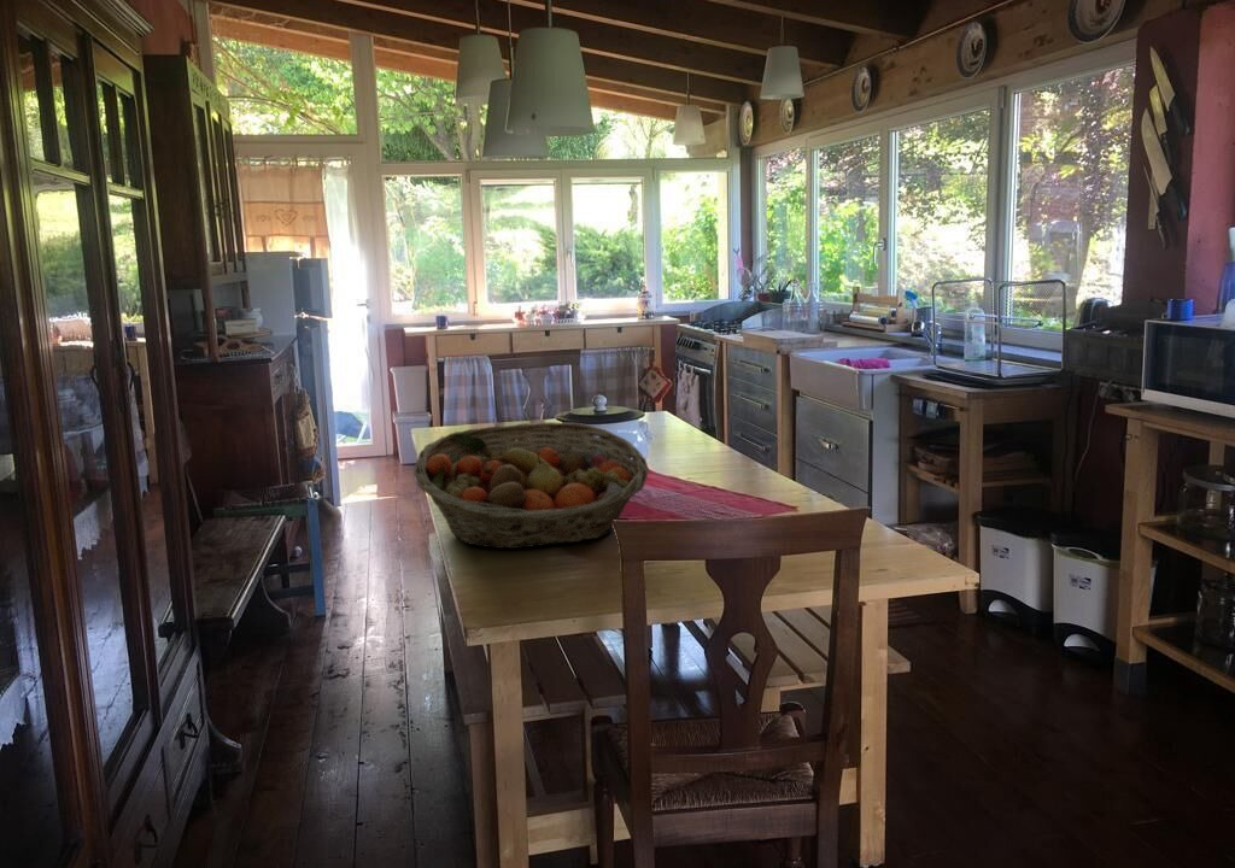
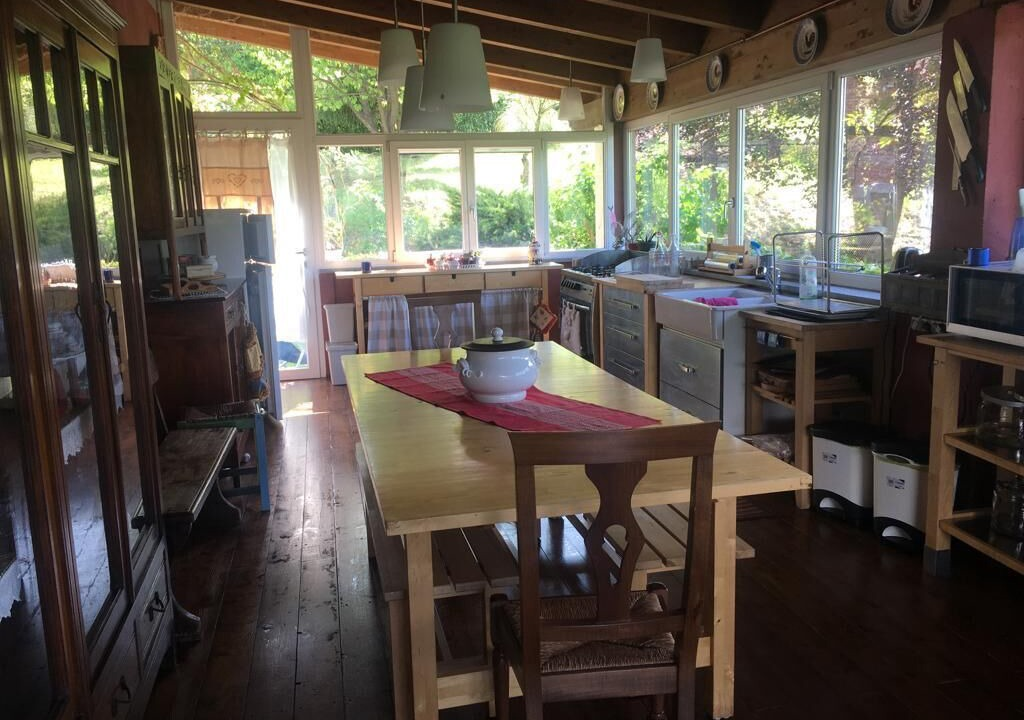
- fruit basket [414,421,650,550]
